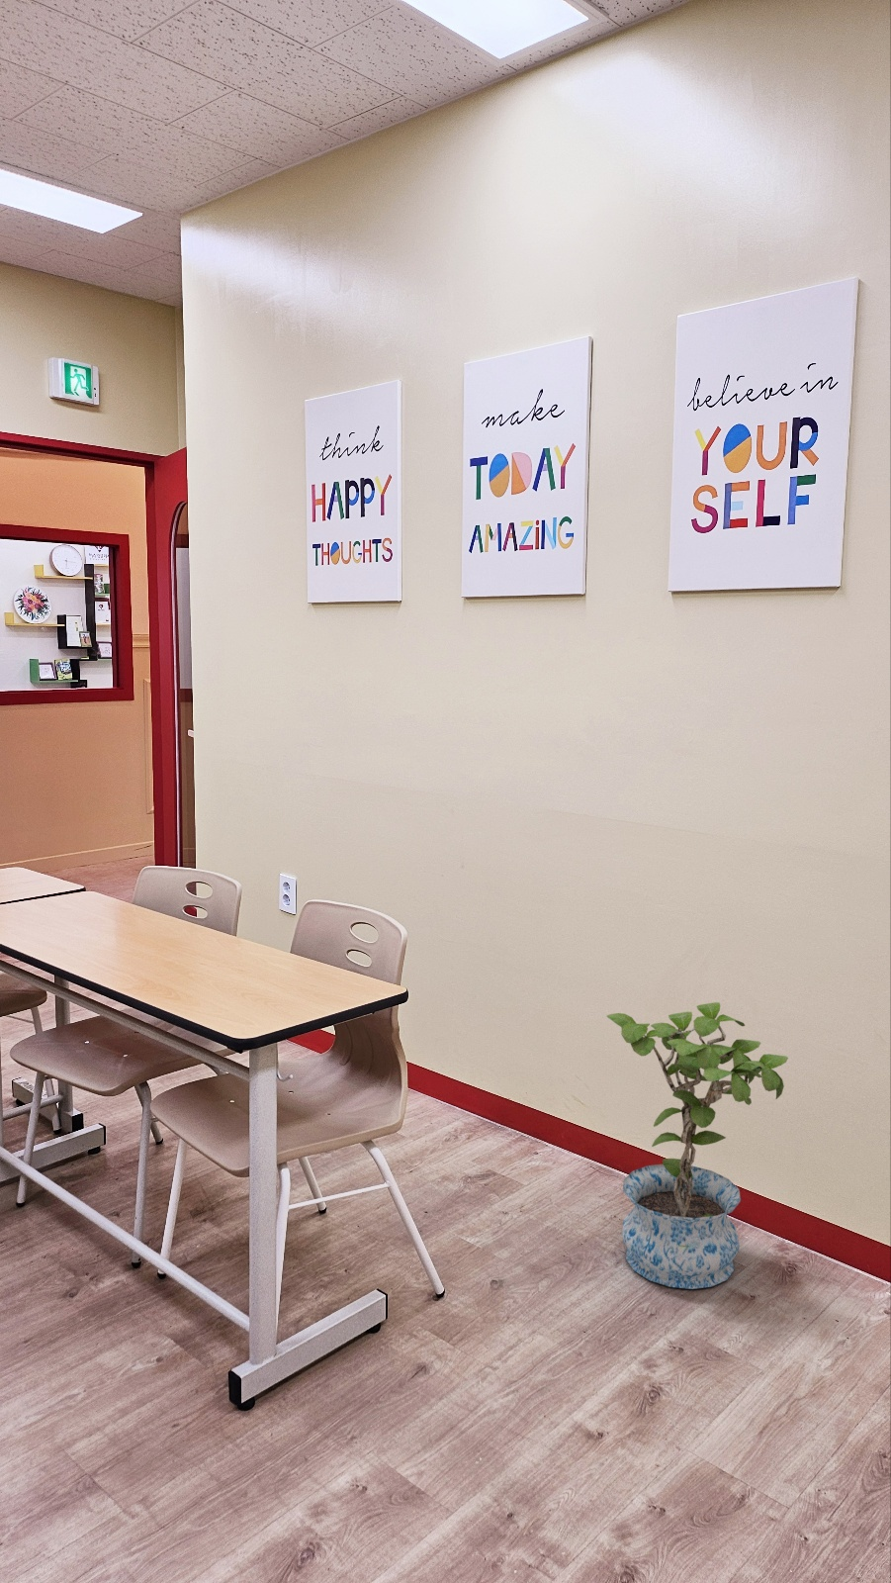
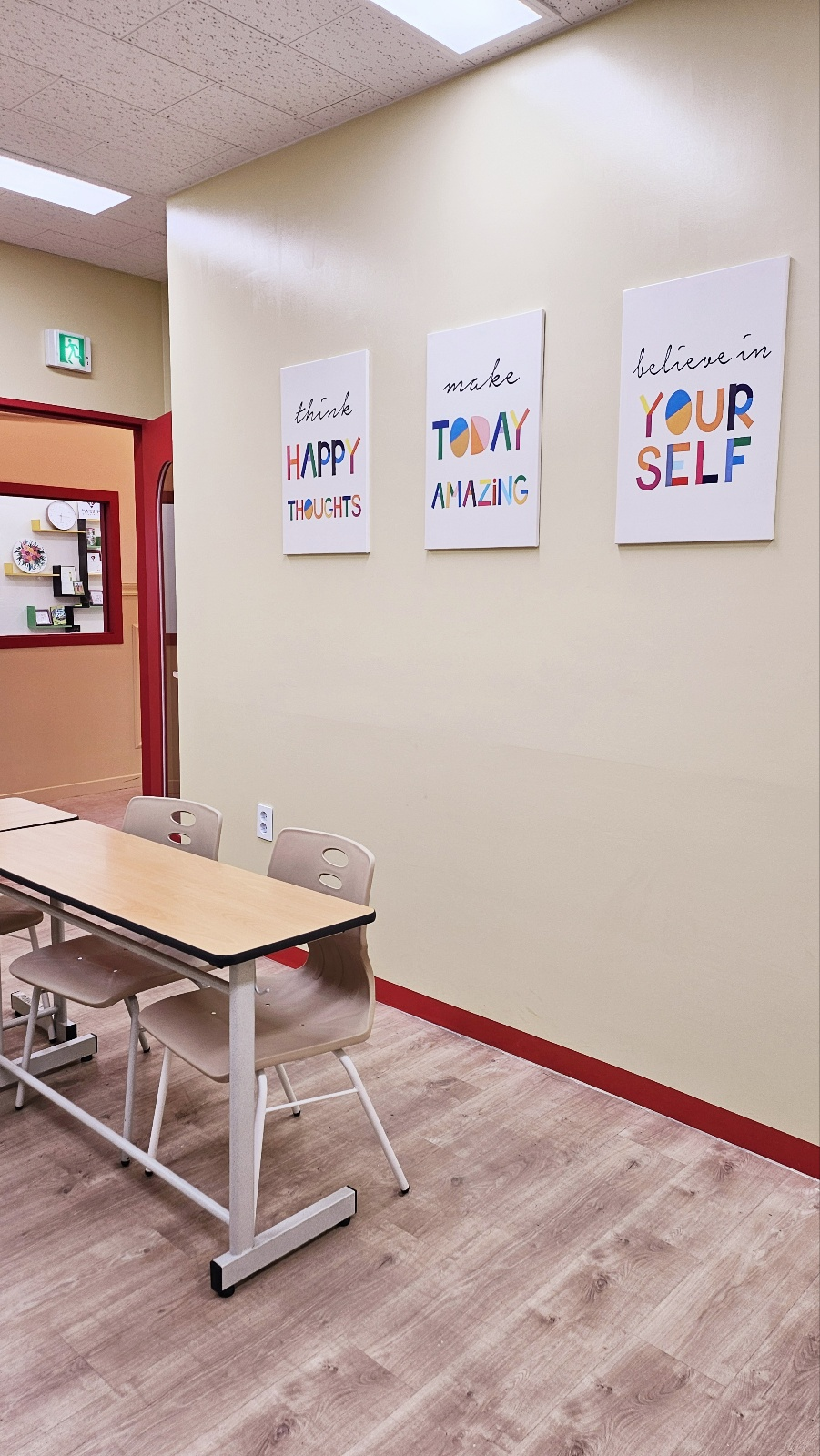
- potted plant [606,1001,789,1291]
